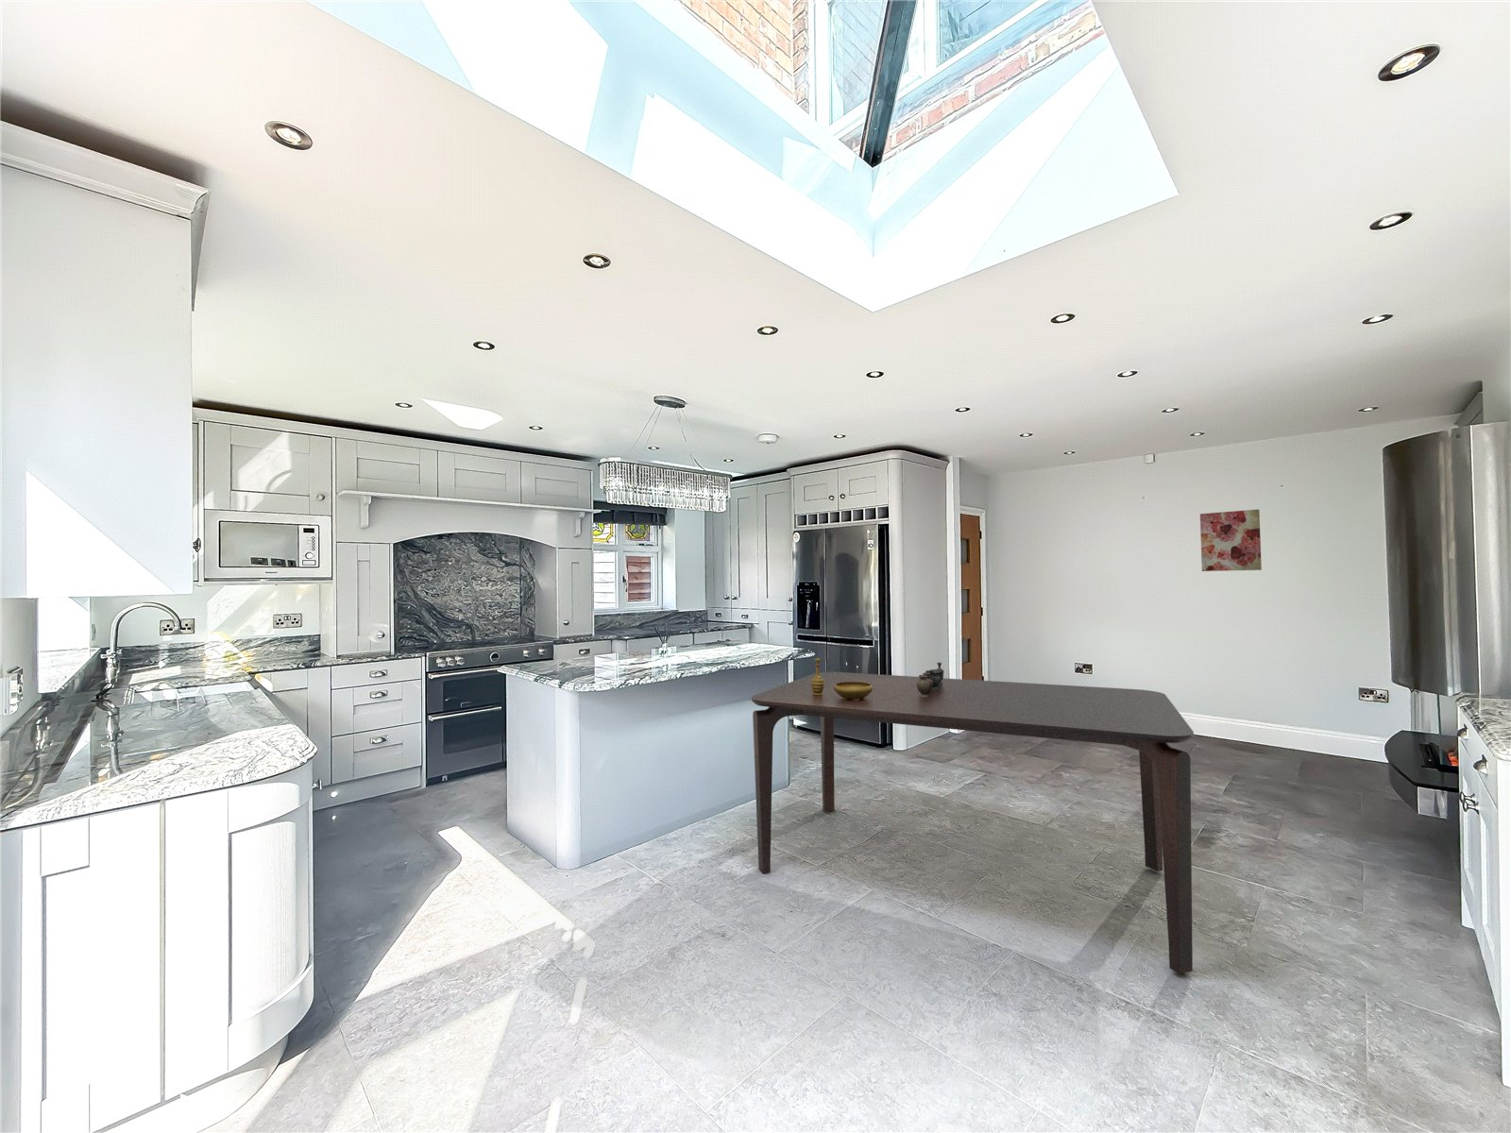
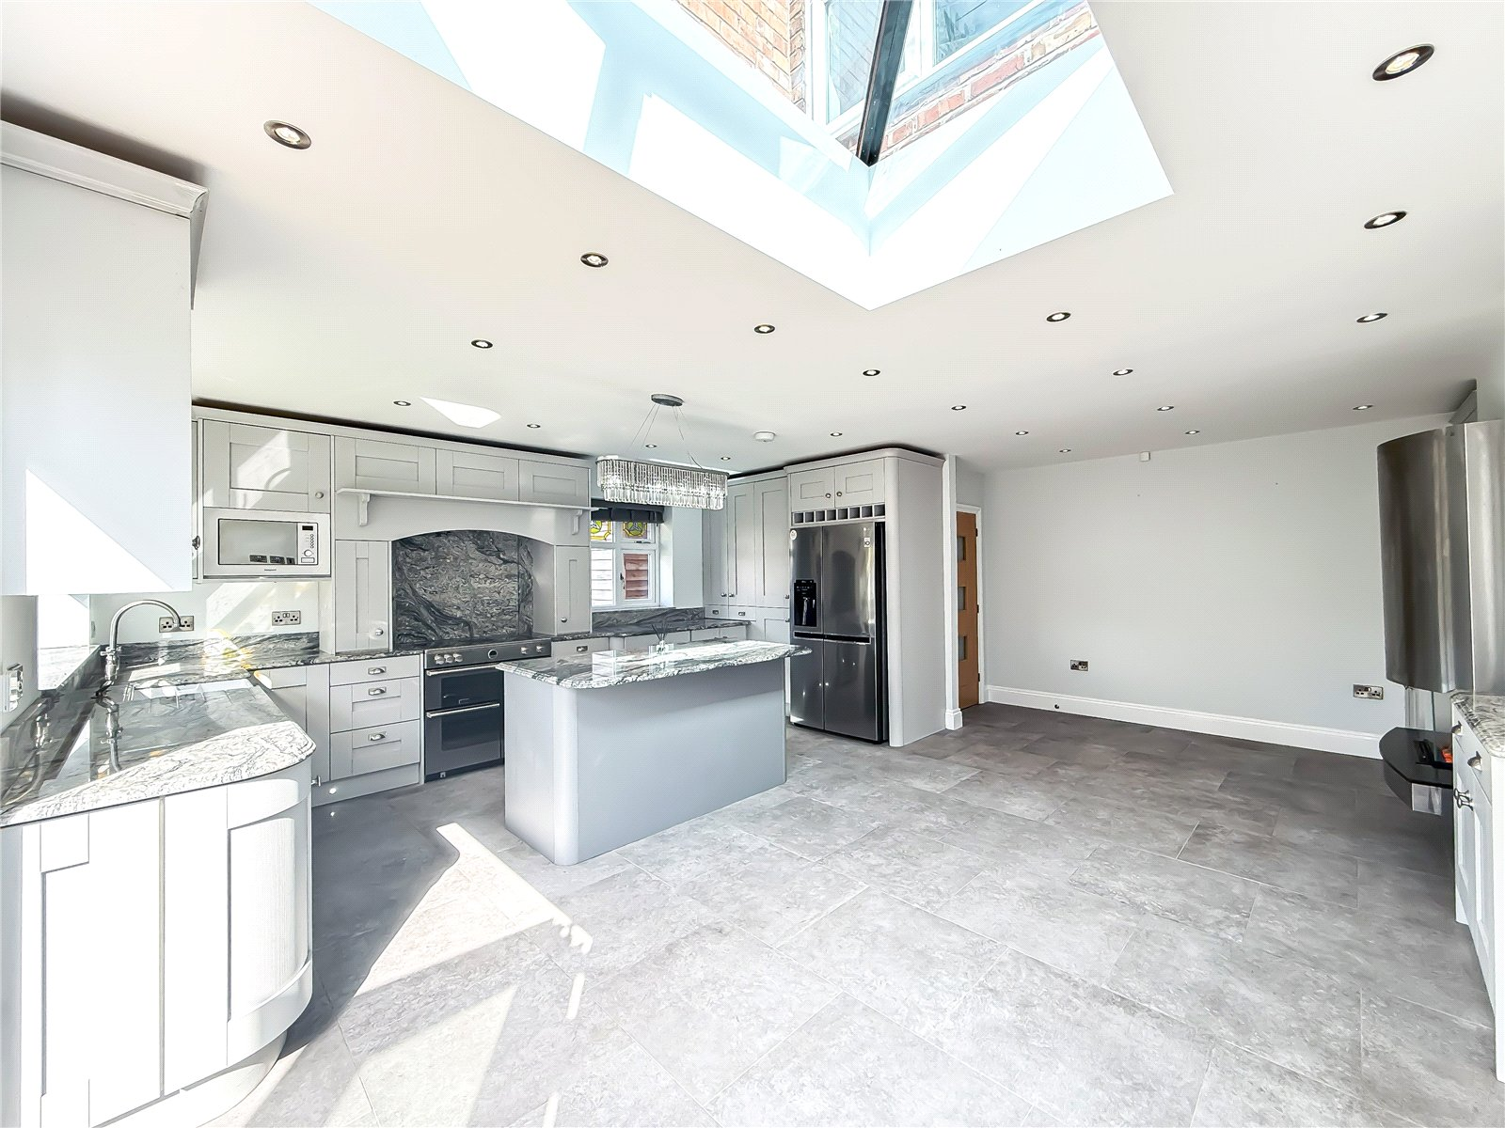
- vase [917,662,946,697]
- decorative bowl [811,657,872,701]
- wall art [1199,508,1262,572]
- dining table [751,671,1195,975]
